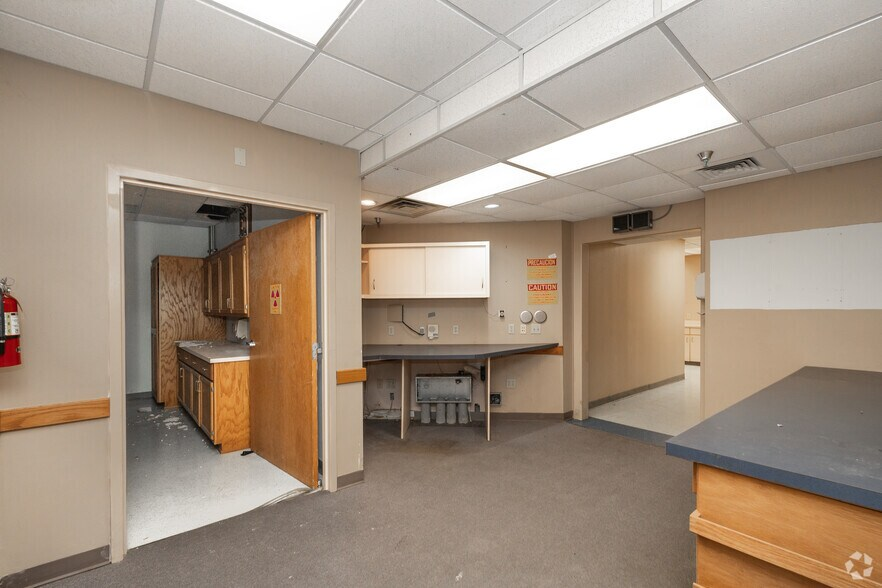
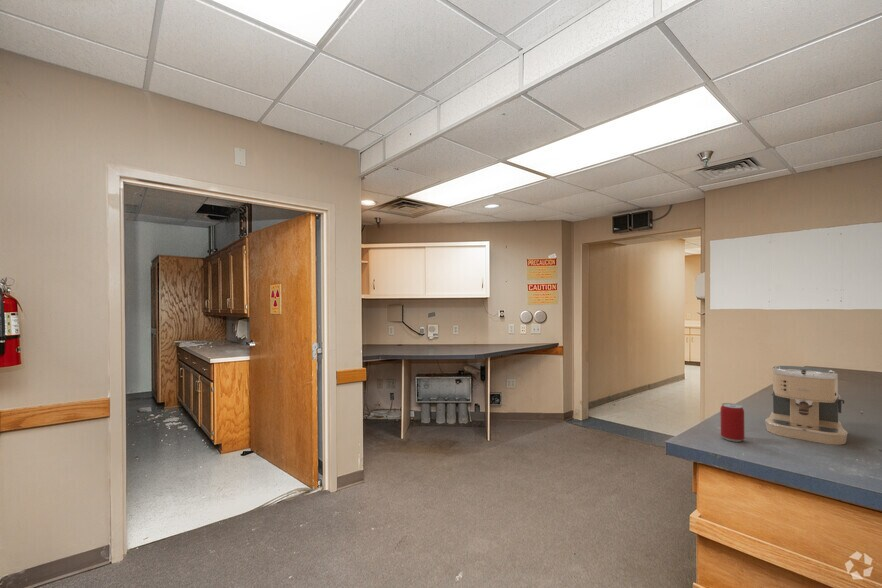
+ coffee maker [764,365,849,446]
+ beer can [720,402,745,443]
